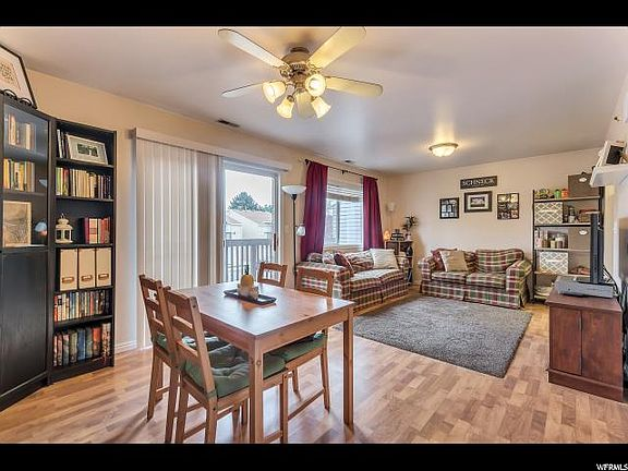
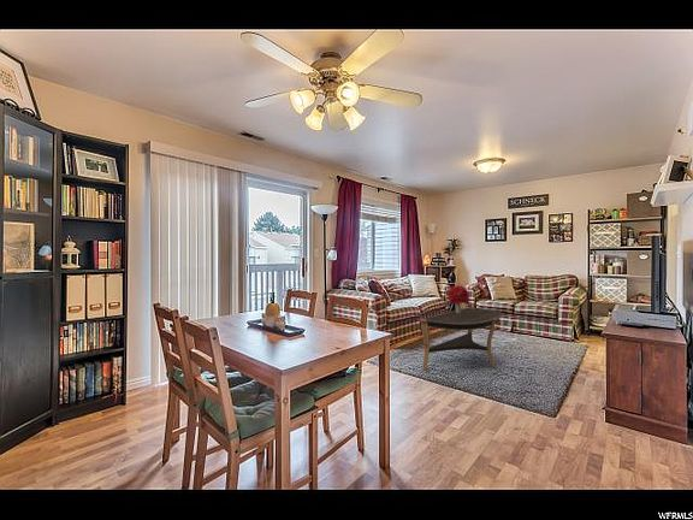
+ bouquet [448,284,470,313]
+ coffee table [417,307,504,371]
